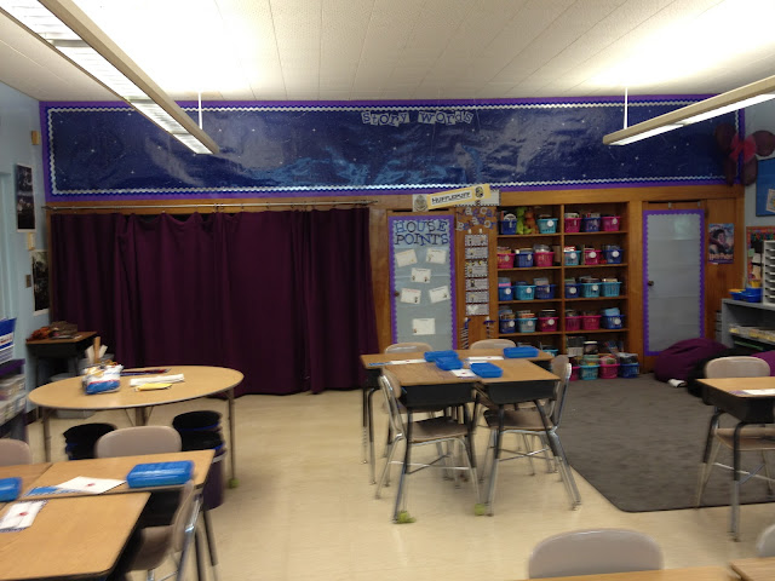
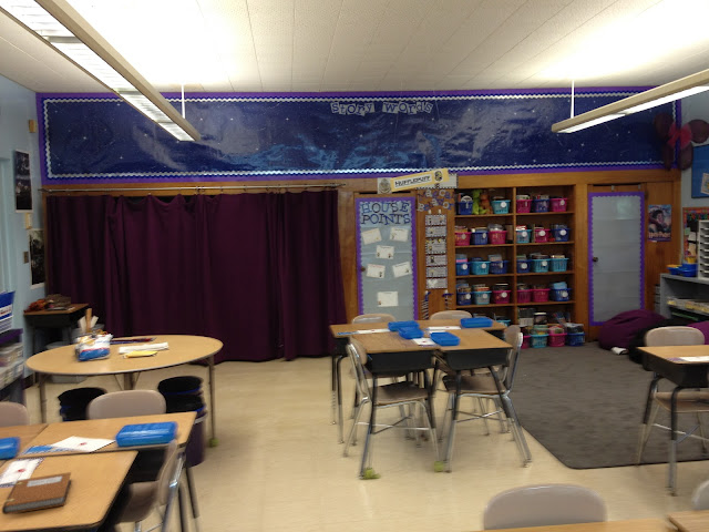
+ notebook [1,471,73,515]
